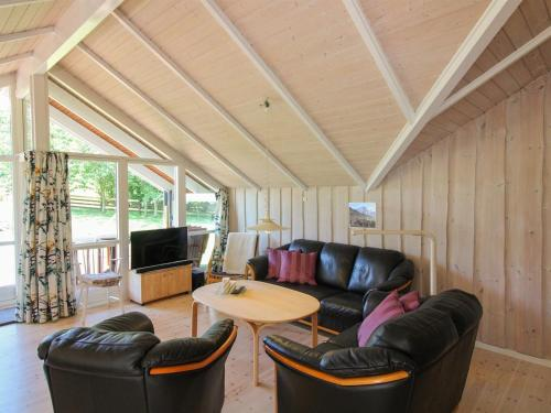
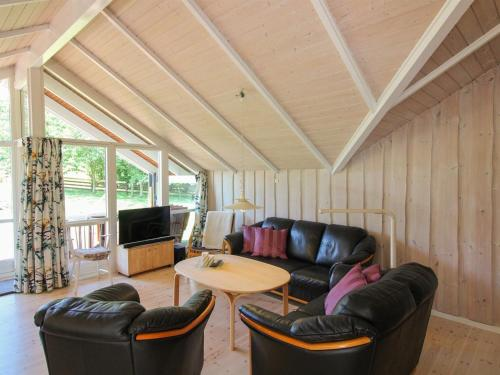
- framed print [348,202,378,230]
